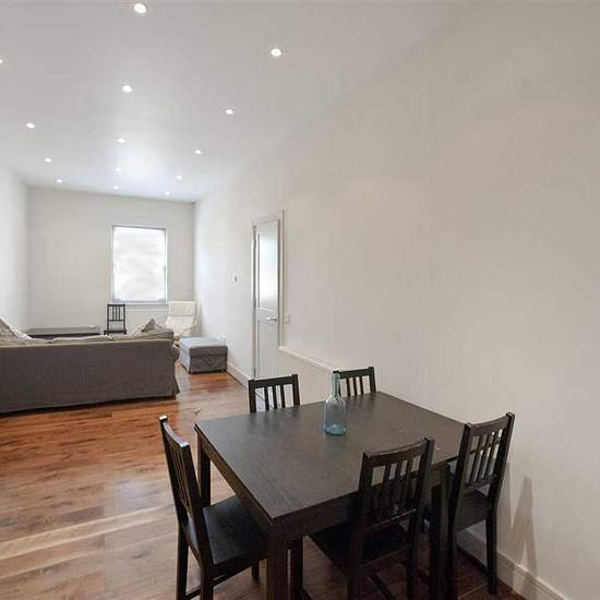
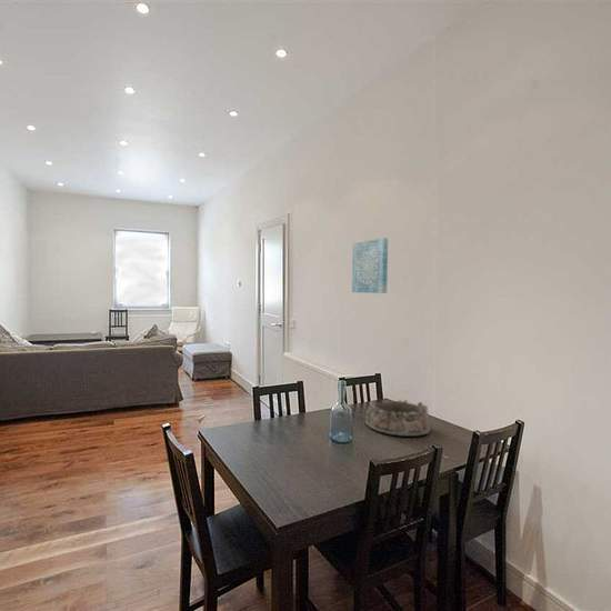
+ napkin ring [364,399,431,438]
+ wall art [351,237,389,294]
